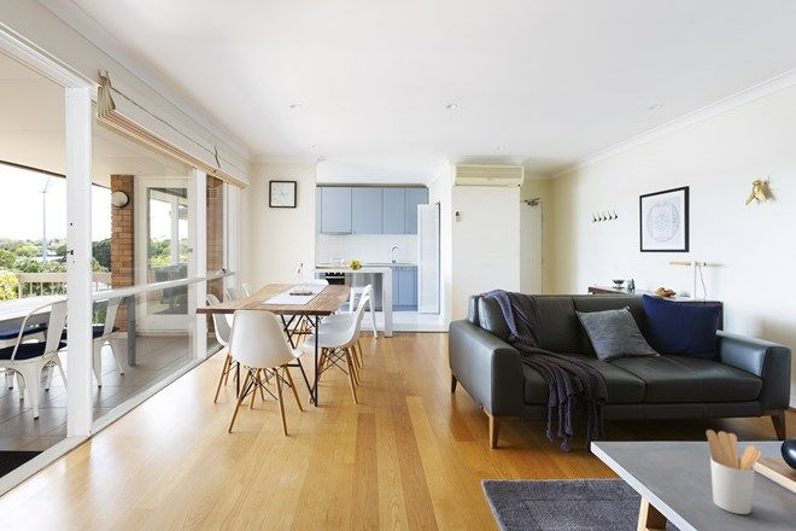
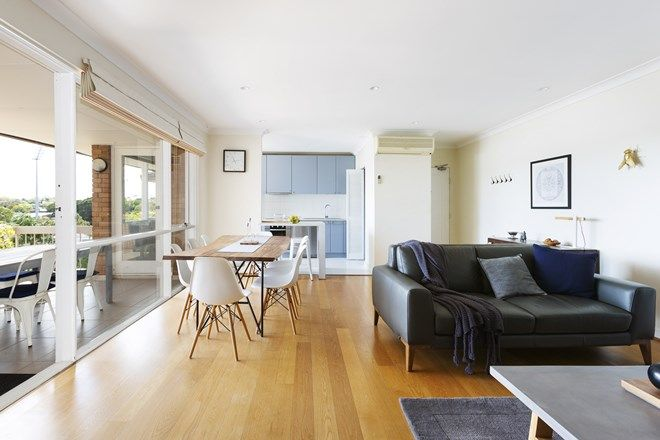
- utensil holder [706,428,762,515]
